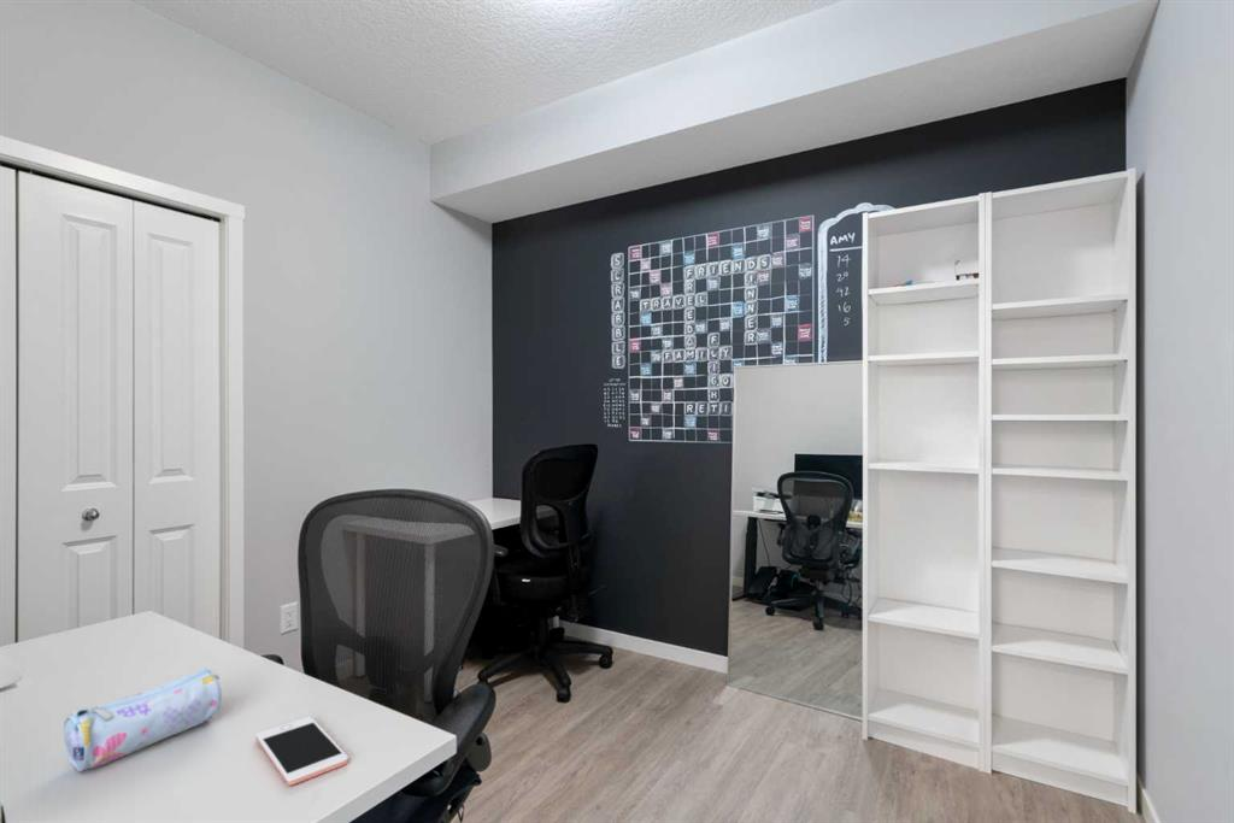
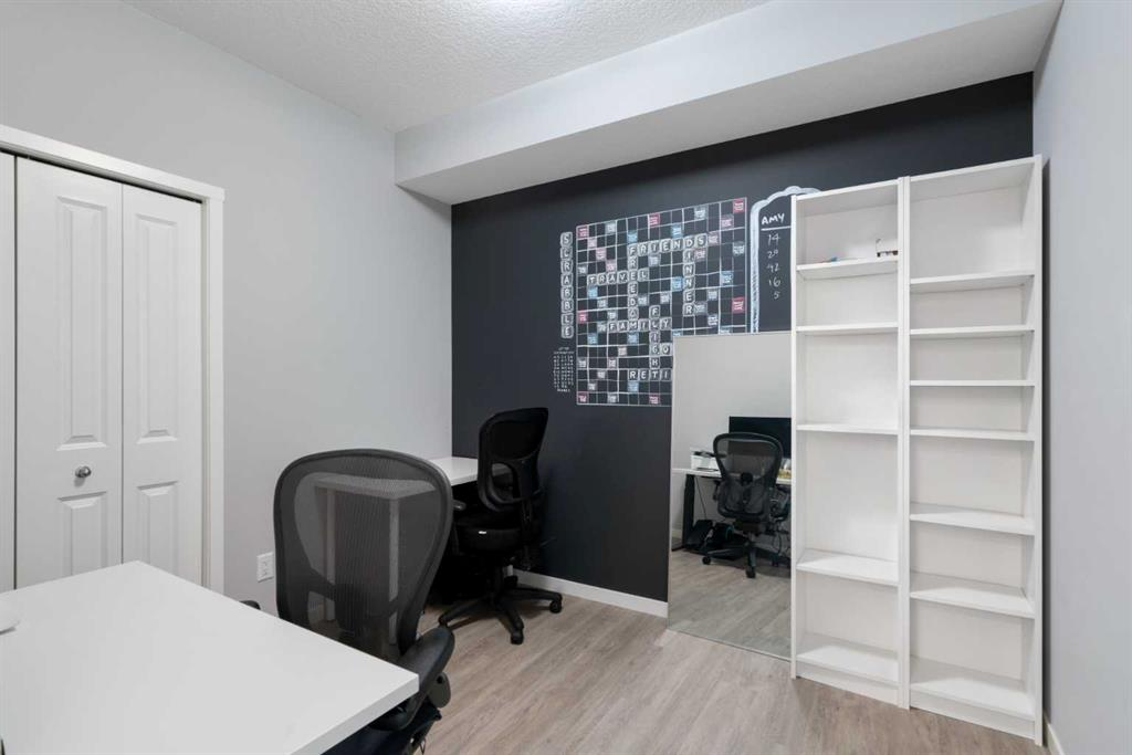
- pencil case [63,668,223,772]
- cell phone [254,716,349,787]
